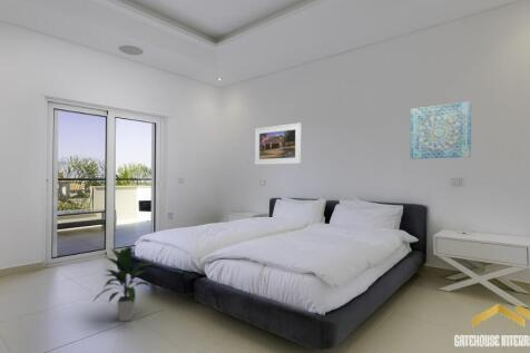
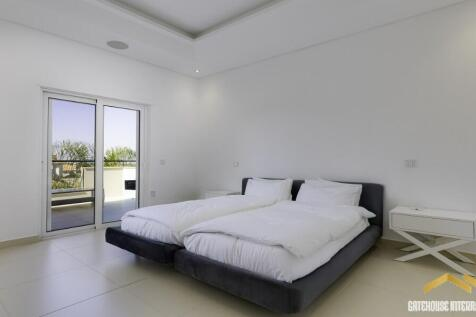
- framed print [254,121,303,166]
- indoor plant [91,245,157,323]
- wall art [410,100,472,160]
